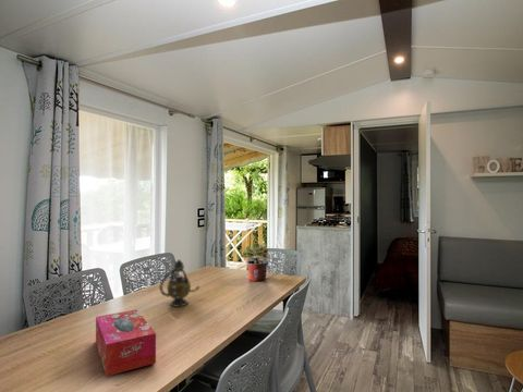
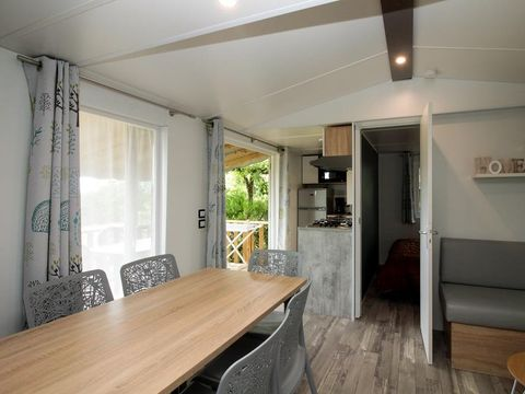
- potted plant [240,242,272,282]
- teapot [158,258,200,308]
- tissue box [95,309,157,377]
